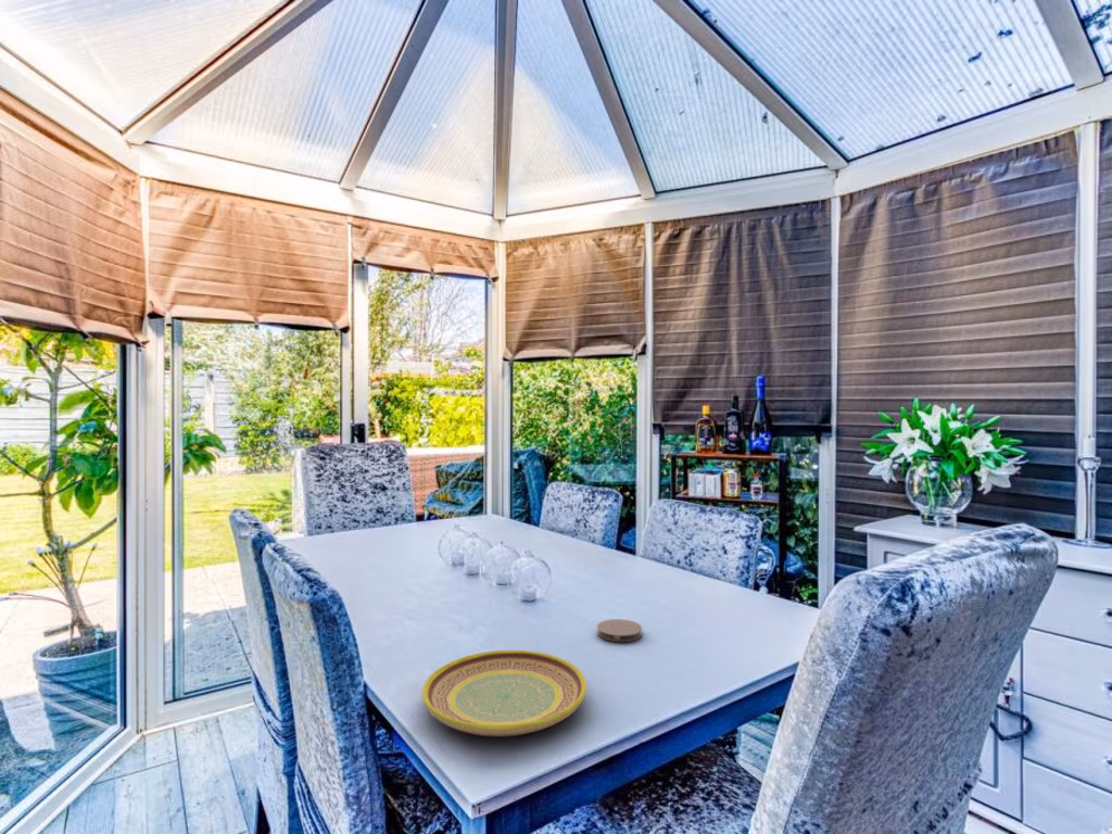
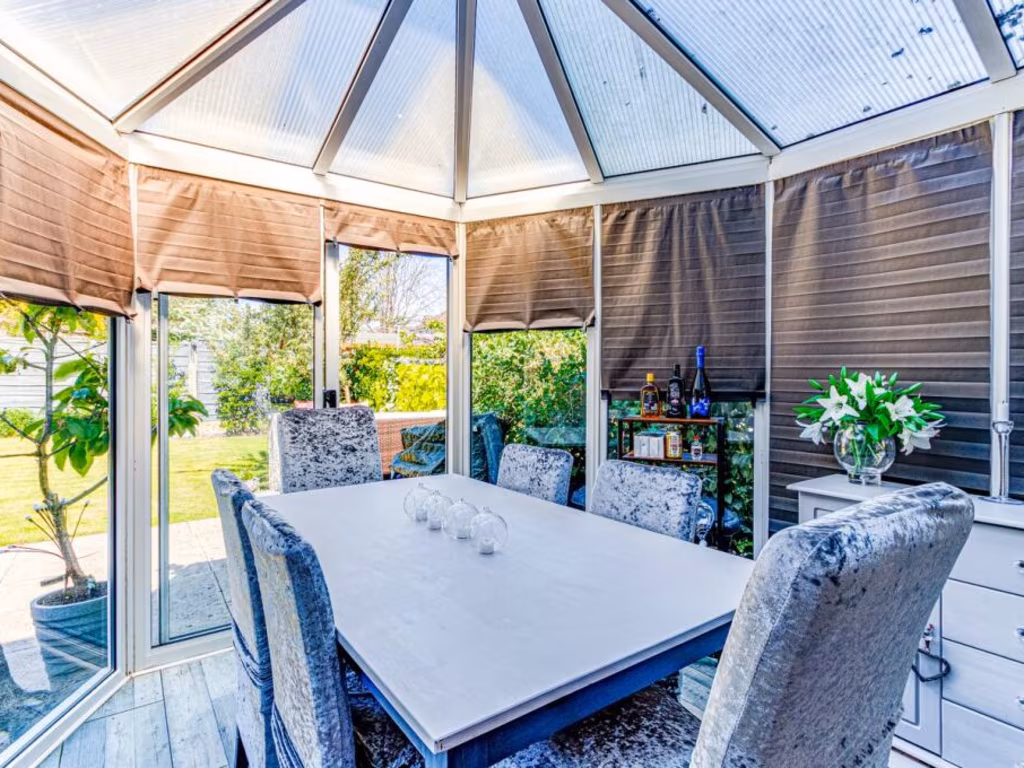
- plate [421,649,587,738]
- coaster [596,618,643,643]
